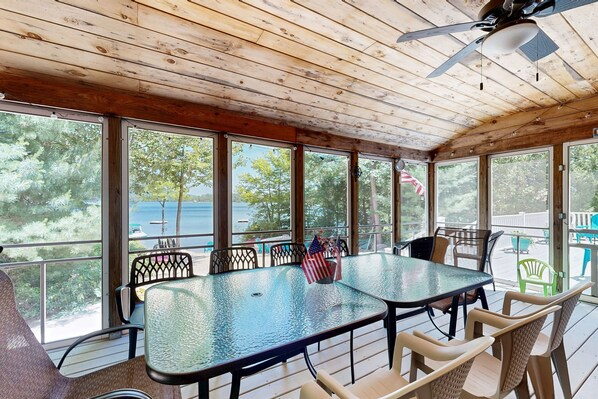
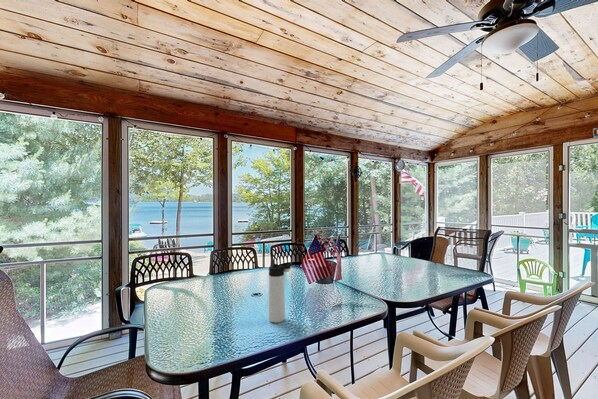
+ thermos bottle [267,261,293,324]
